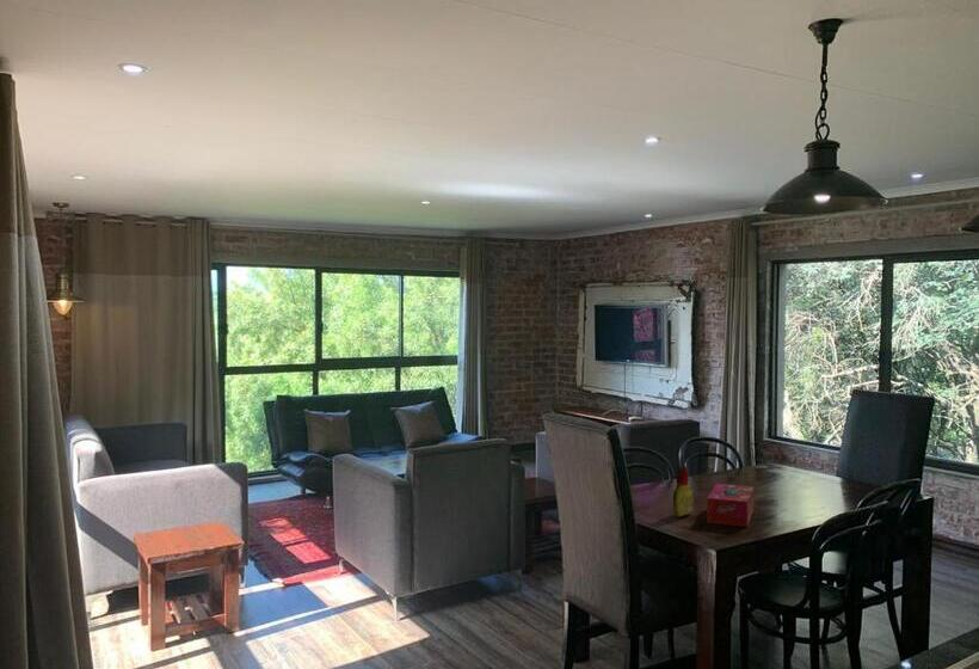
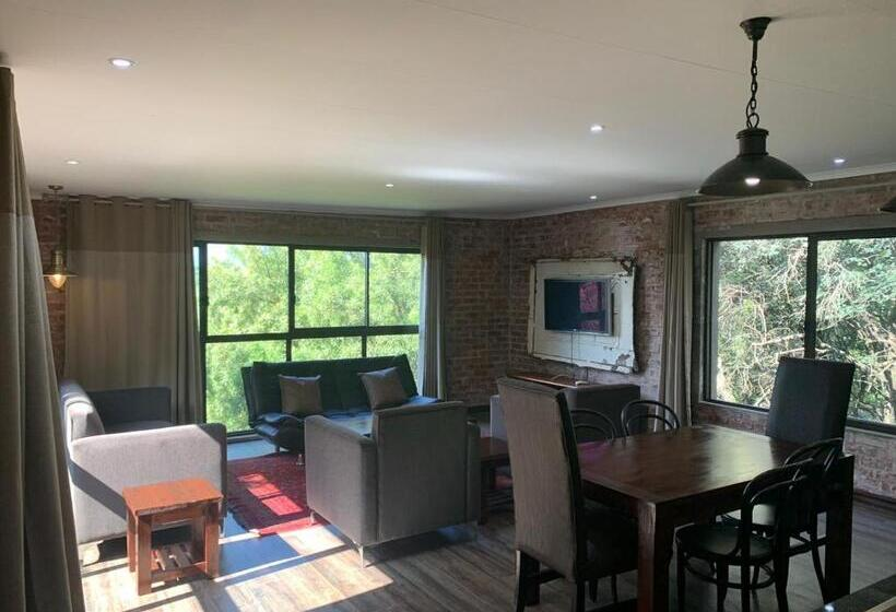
- tissue box [706,483,755,528]
- bottle [672,466,695,517]
